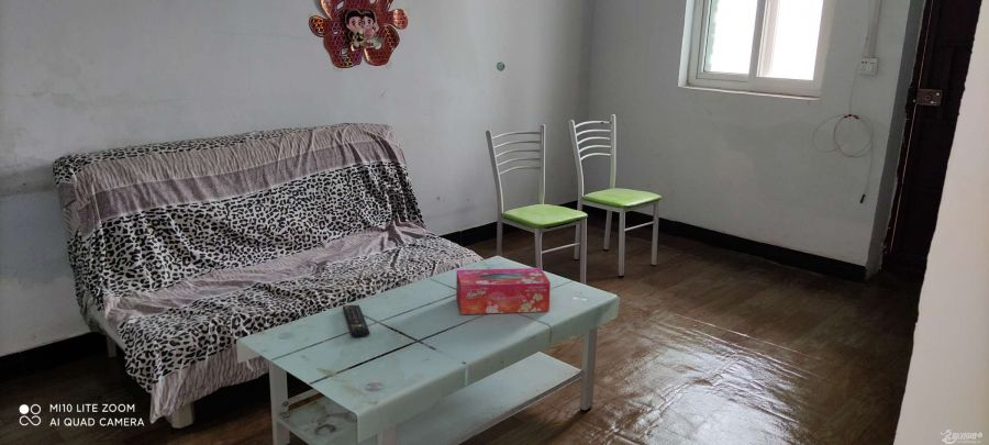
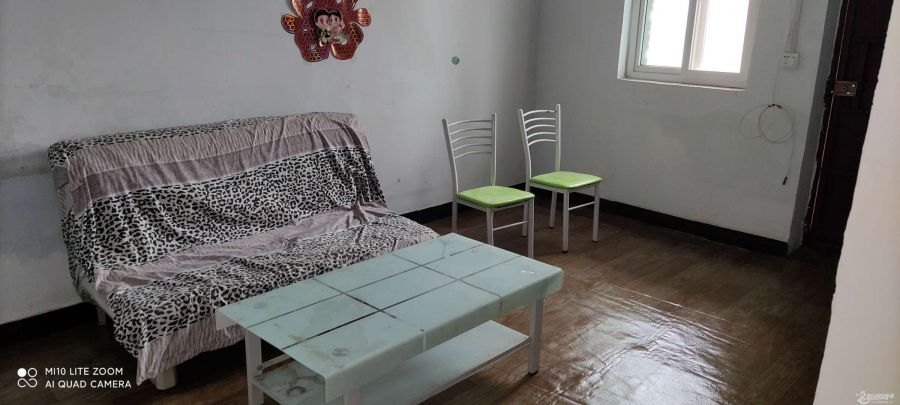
- remote control [342,304,370,338]
- tissue box [455,267,552,315]
